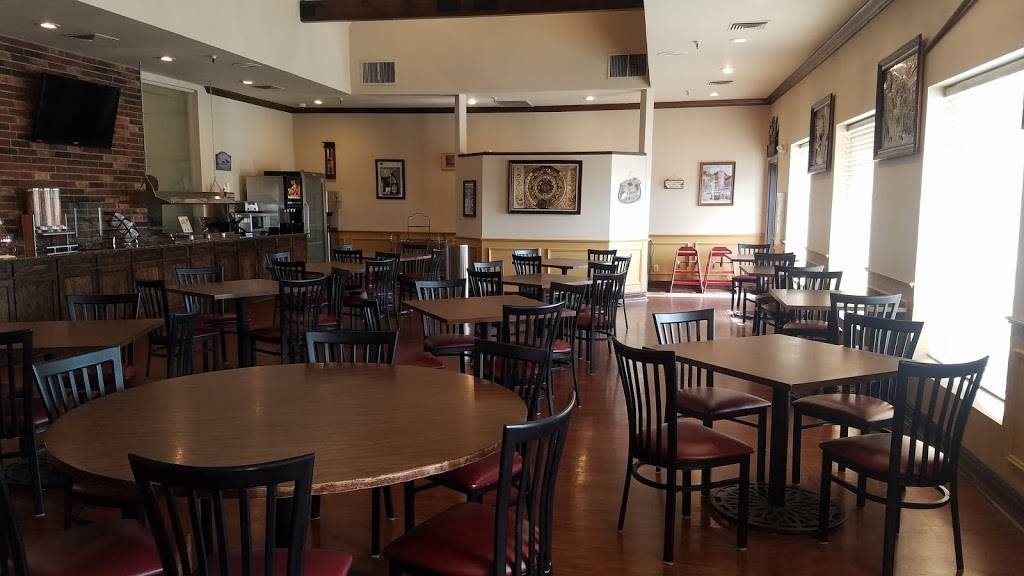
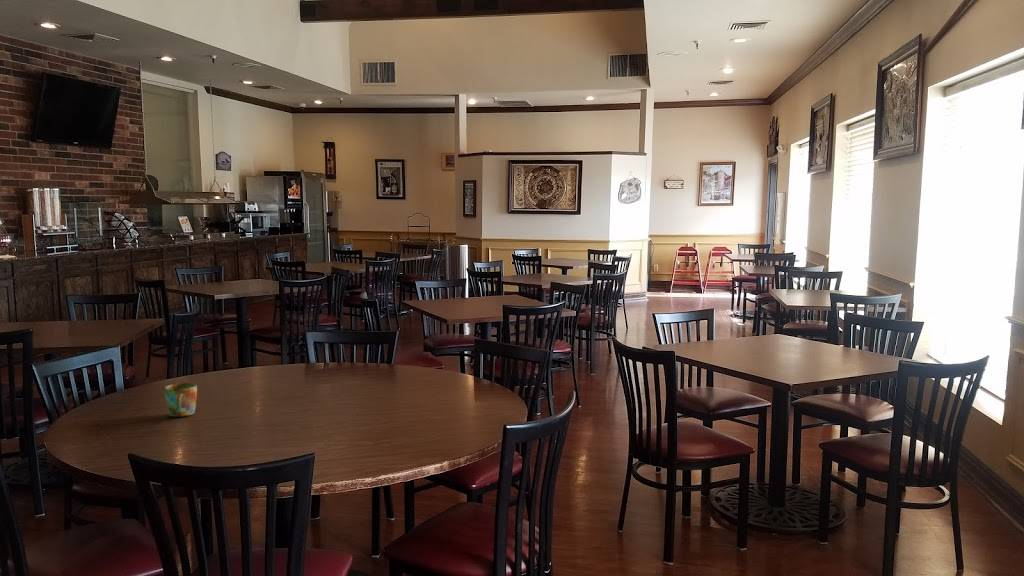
+ mug [164,382,198,418]
